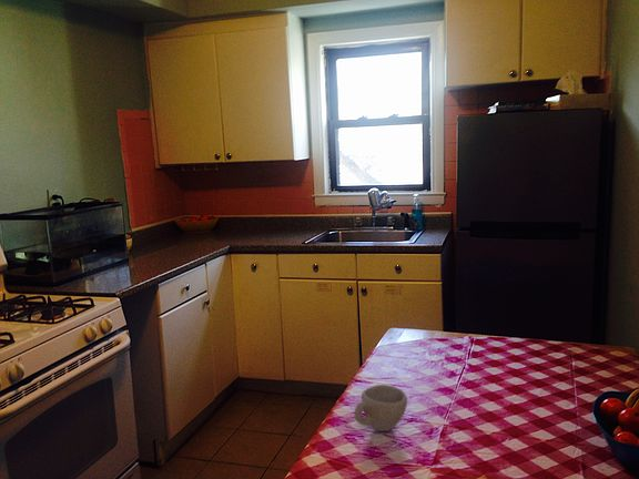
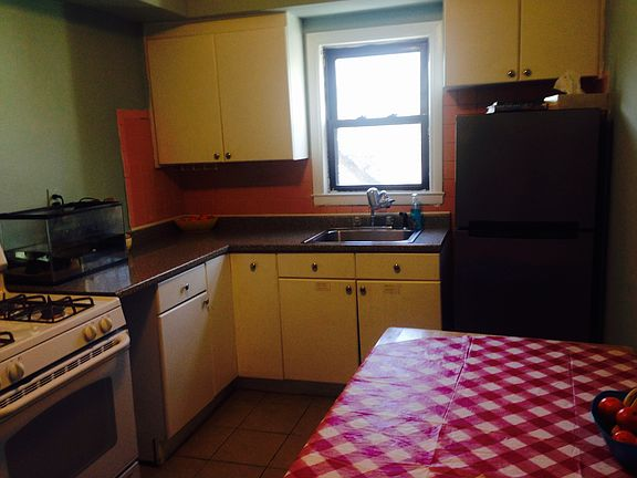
- cup [353,384,408,432]
